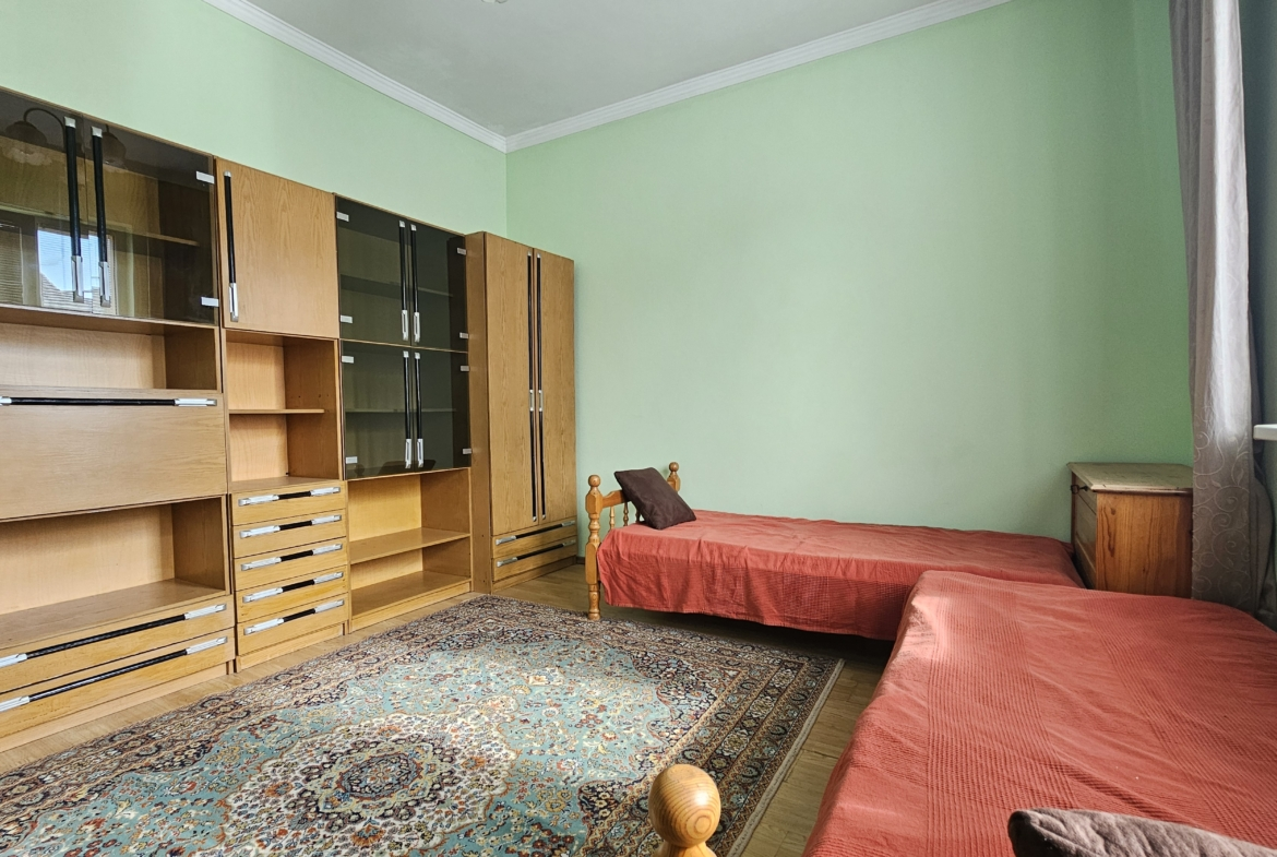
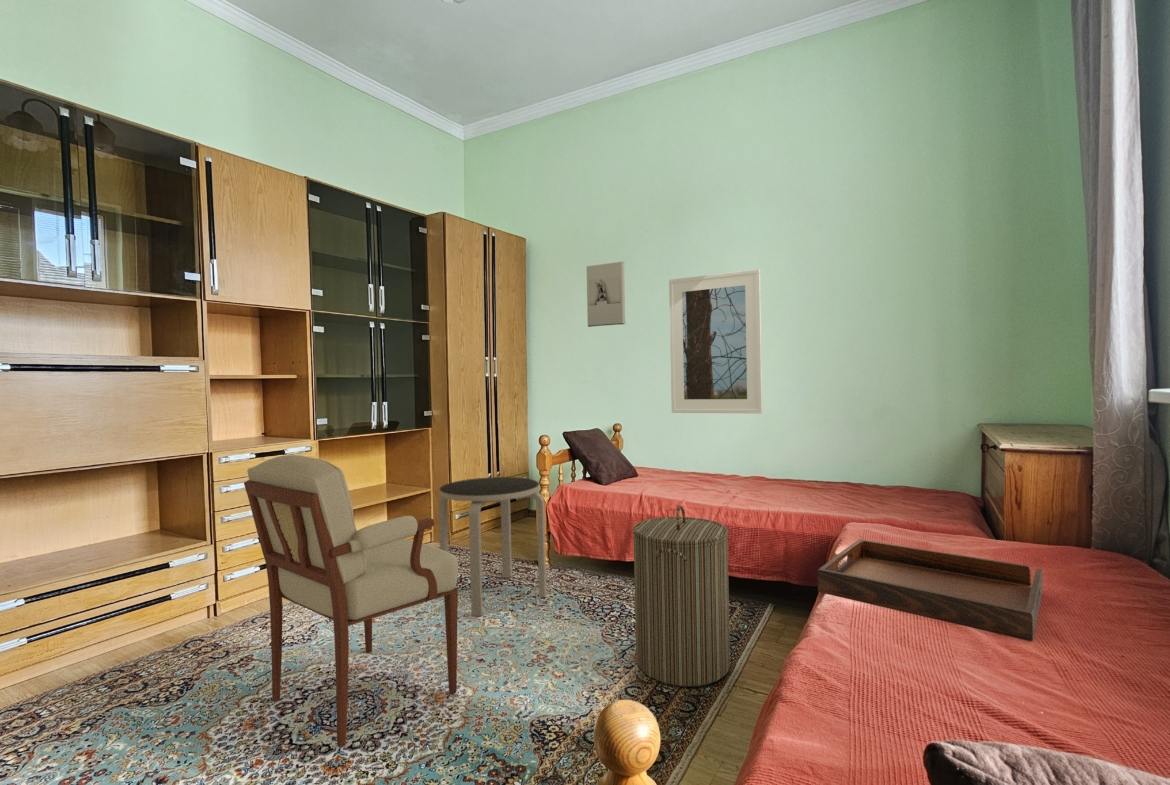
+ serving tray [817,538,1043,642]
+ laundry hamper [632,504,731,688]
+ armchair [243,454,459,749]
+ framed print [668,268,764,415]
+ wall sculpture [586,260,626,328]
+ side table [437,476,548,617]
